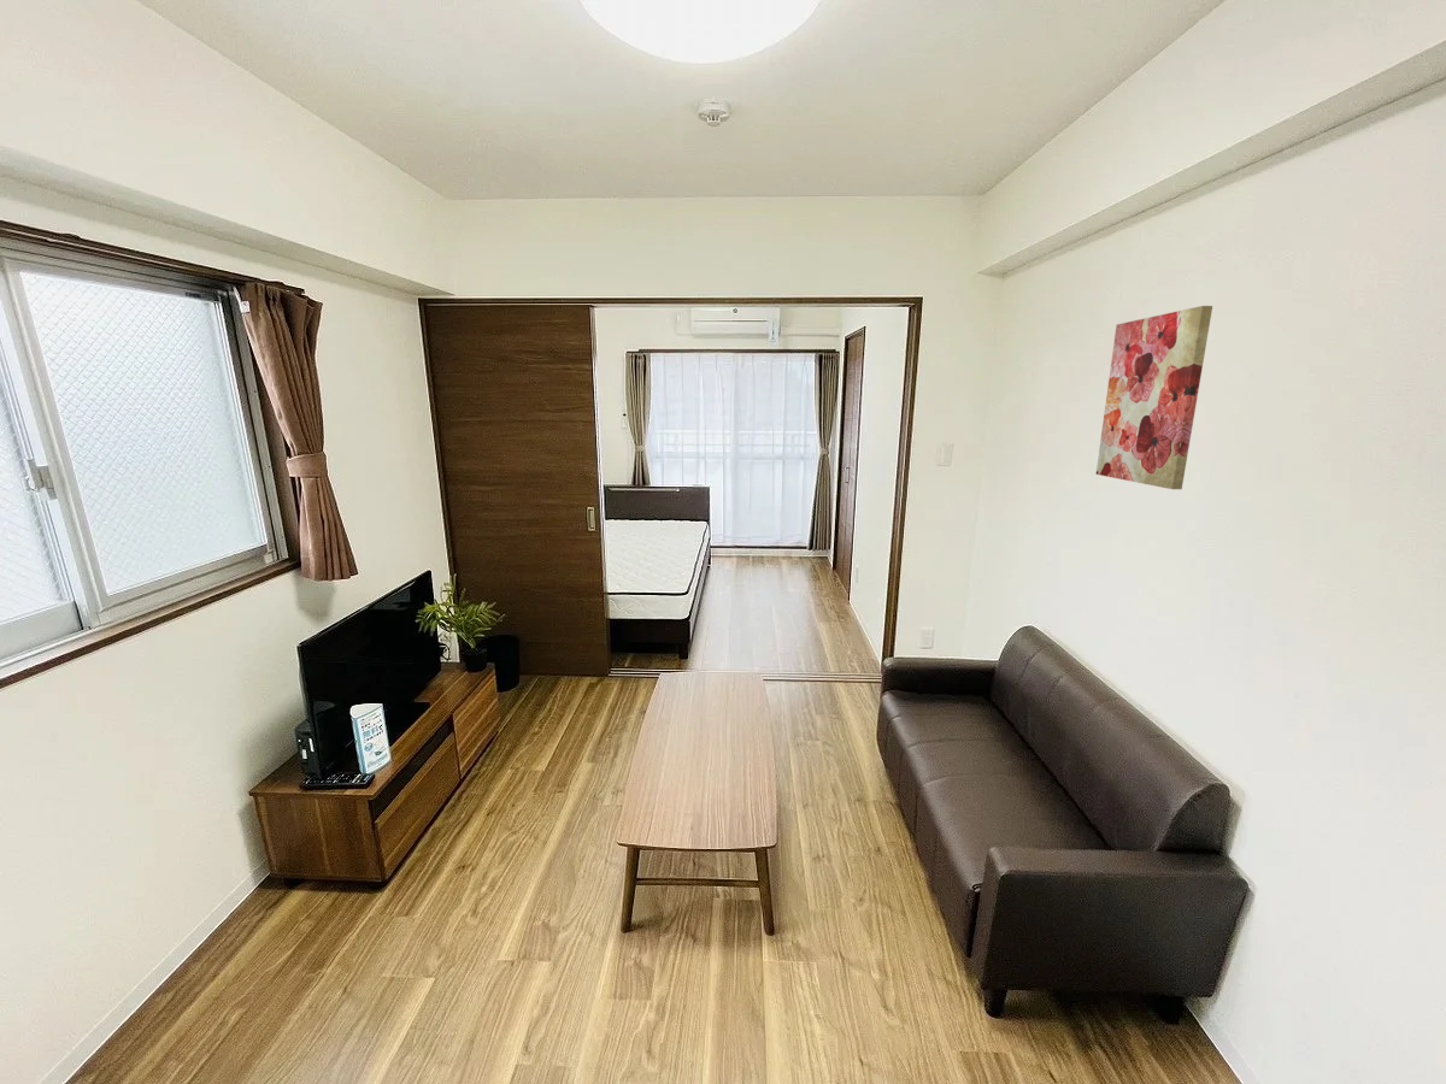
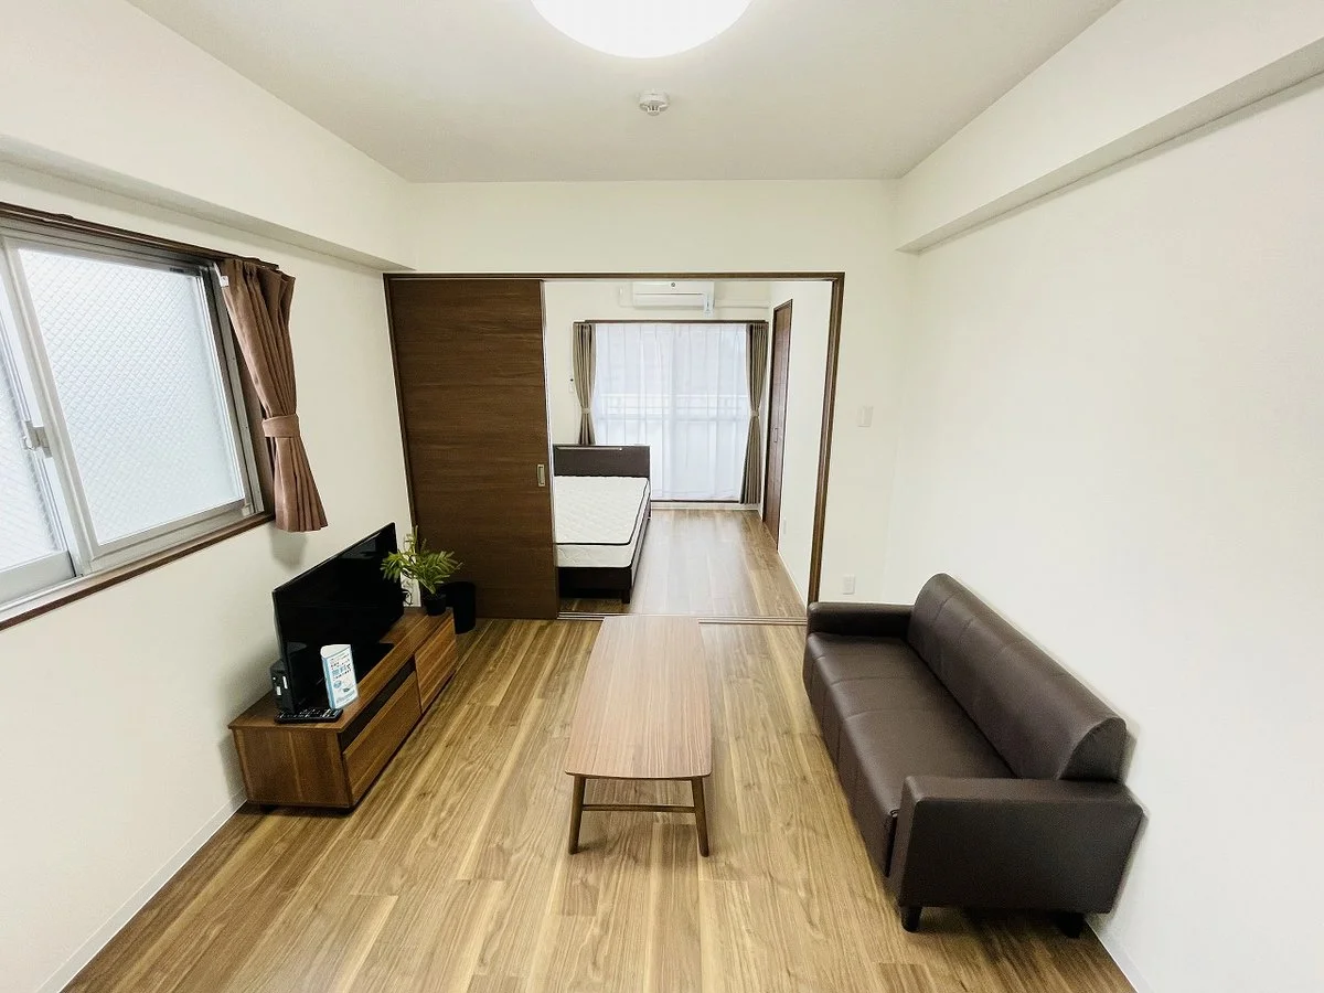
- wall art [1095,305,1213,490]
